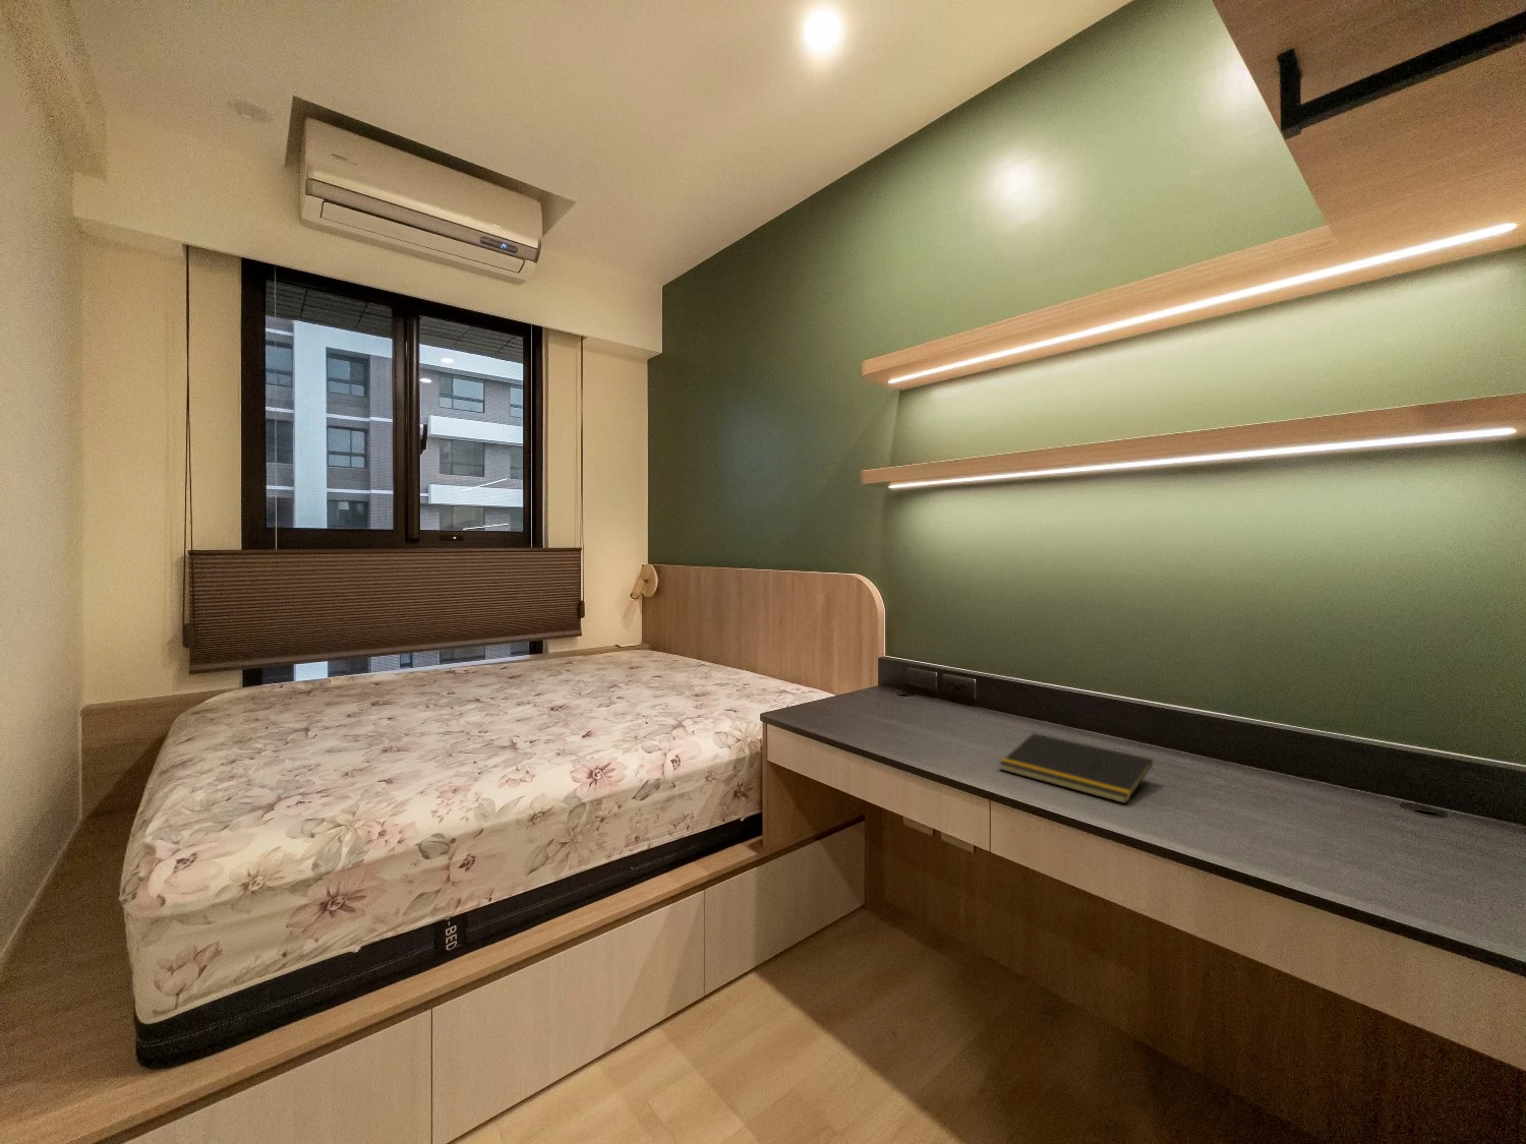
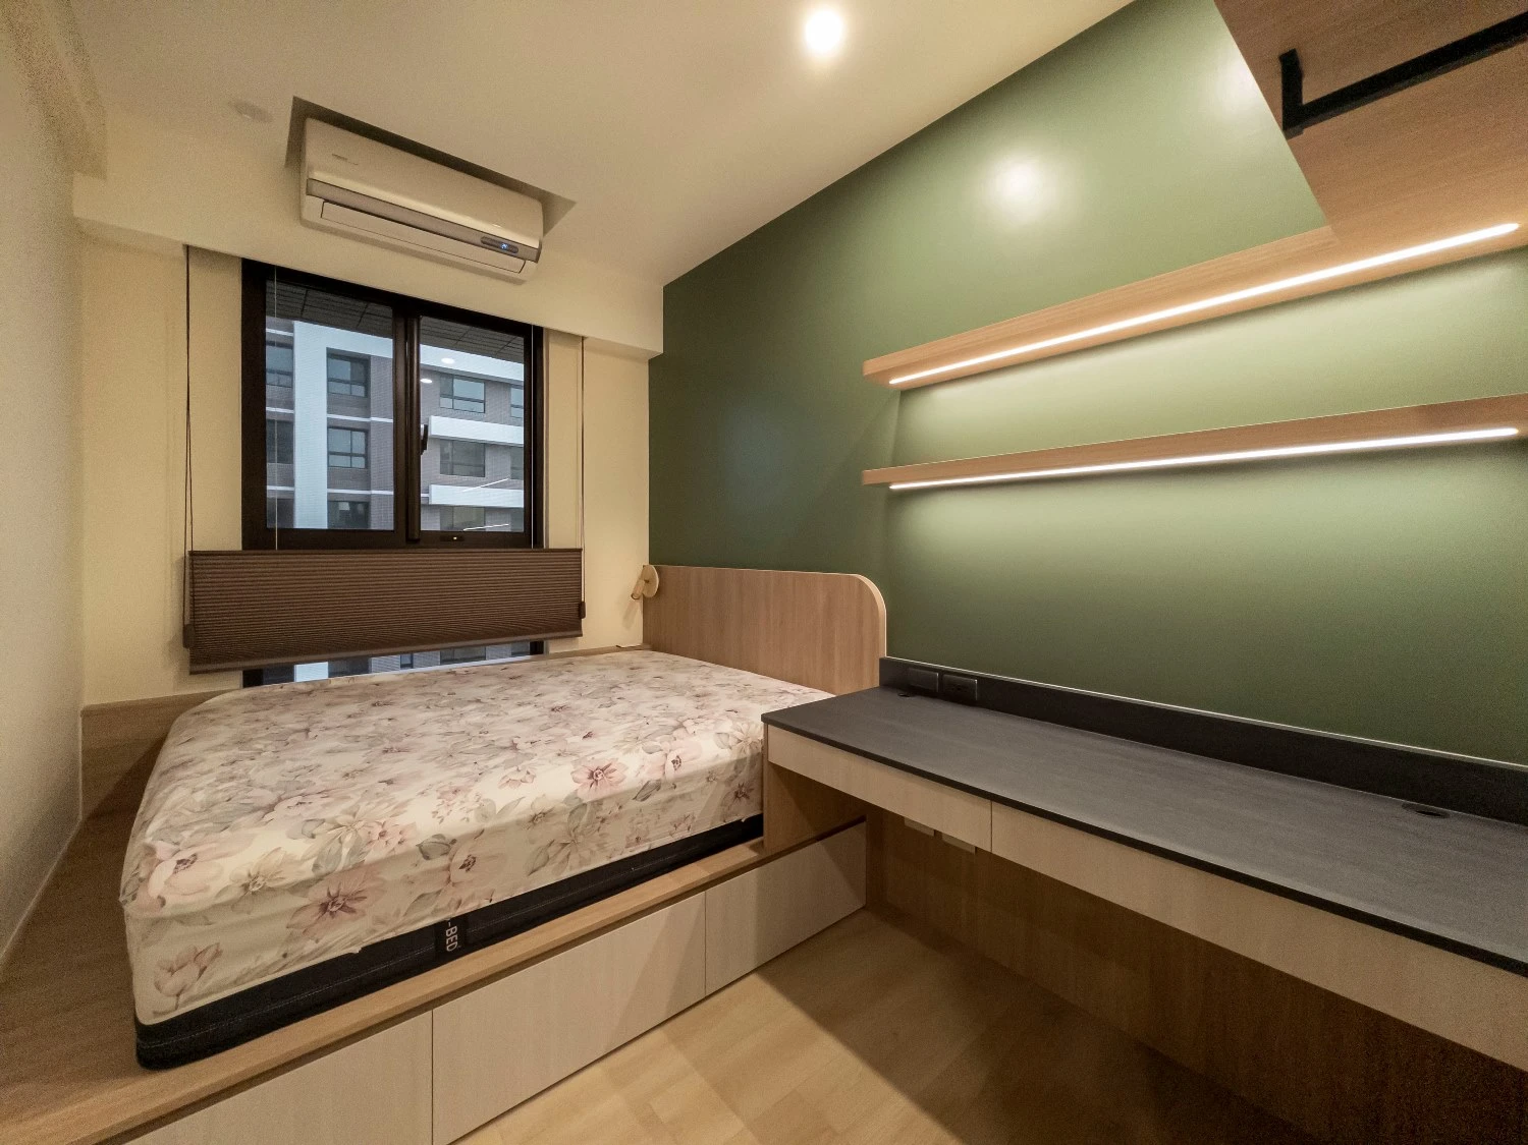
- notepad [999,732,1154,804]
